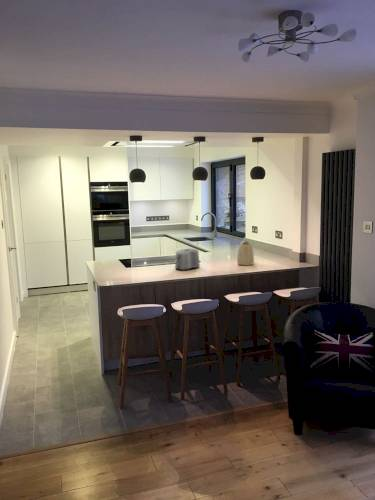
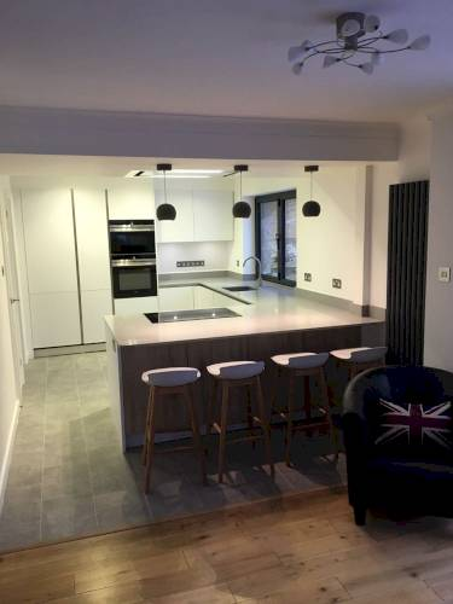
- kettle [236,240,255,267]
- toaster [174,248,201,272]
